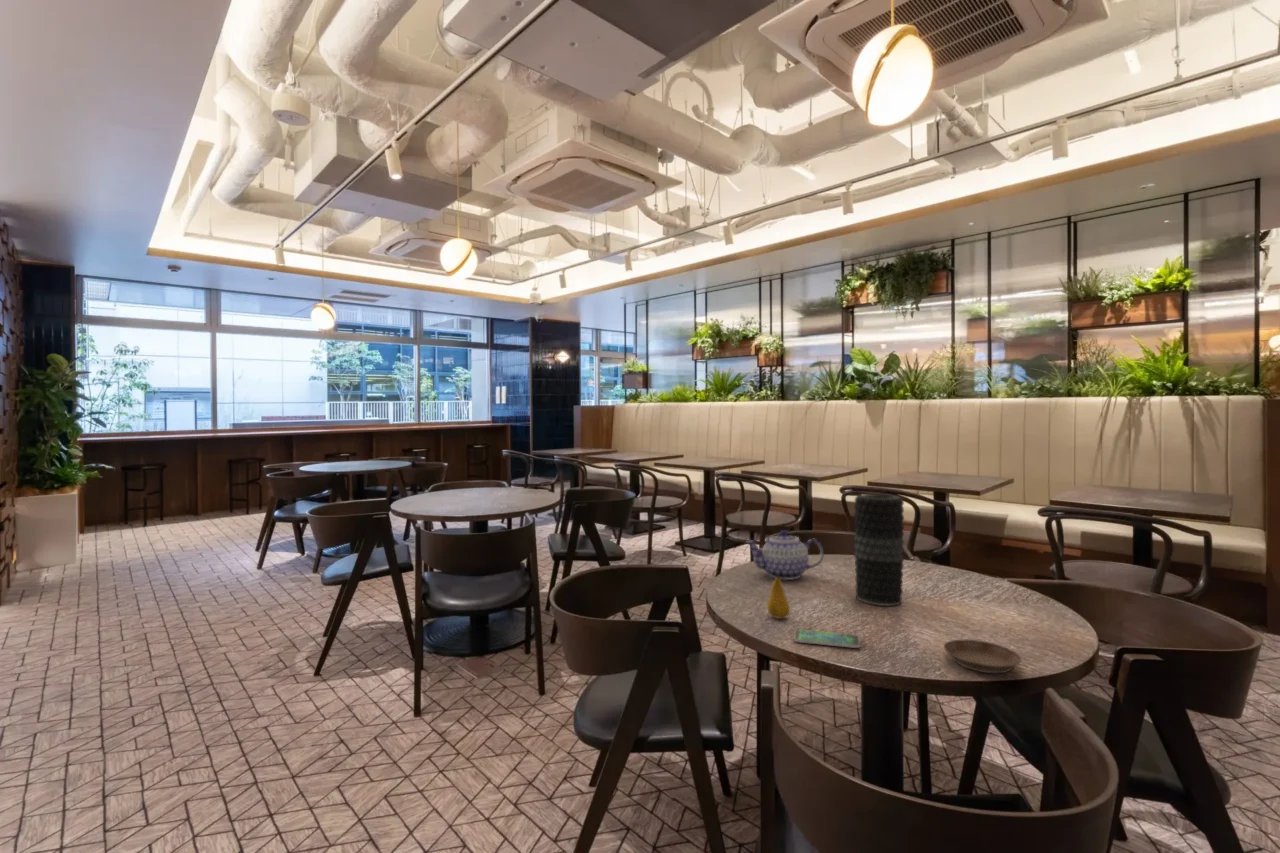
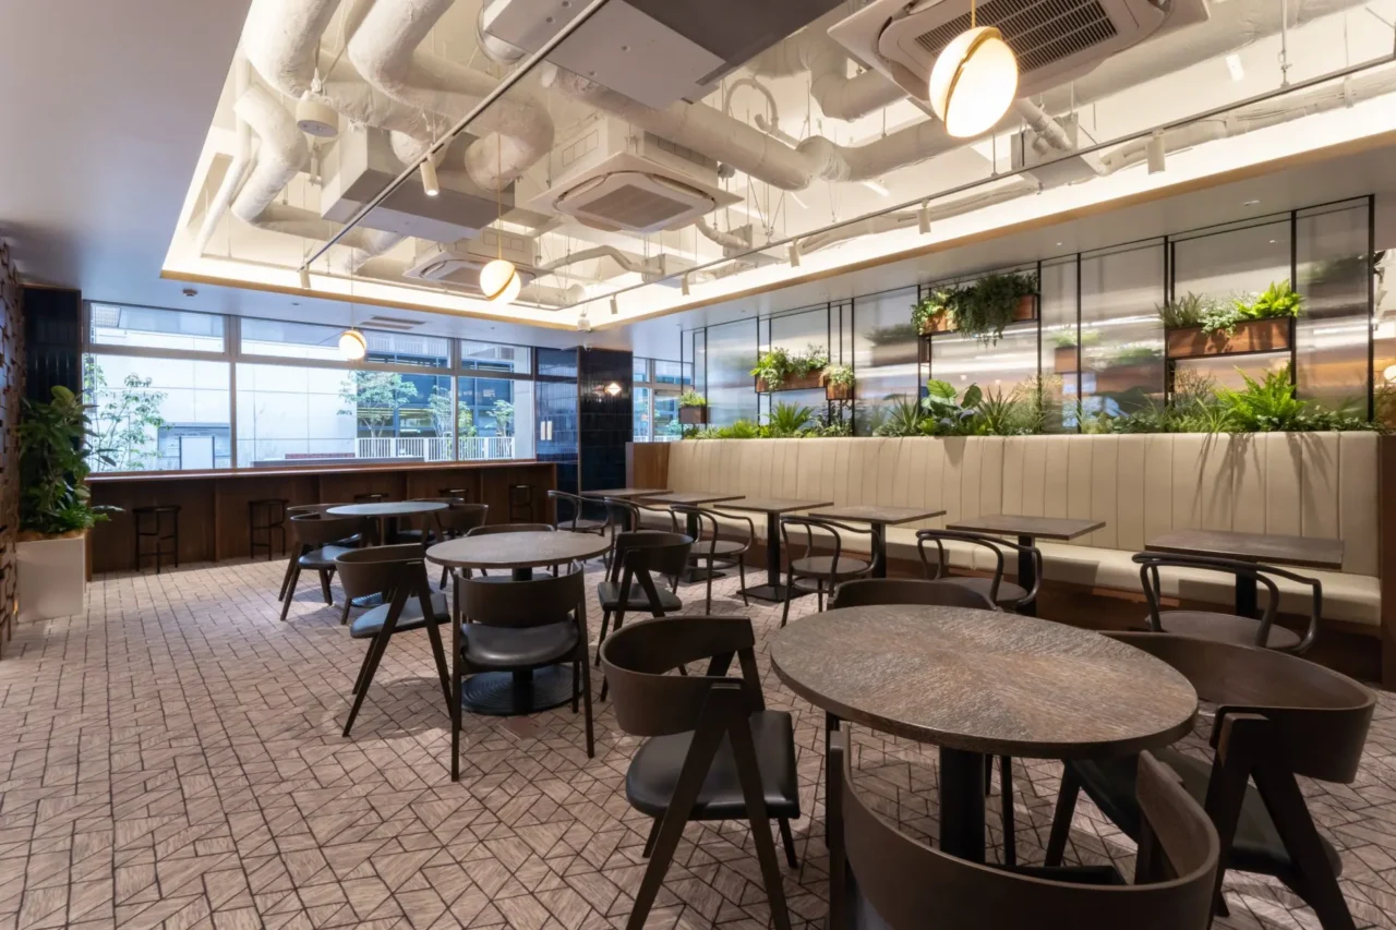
- vase [853,493,905,607]
- saucer [943,639,1023,674]
- fruit [766,572,791,620]
- smartphone [793,629,861,649]
- teapot [745,529,825,581]
